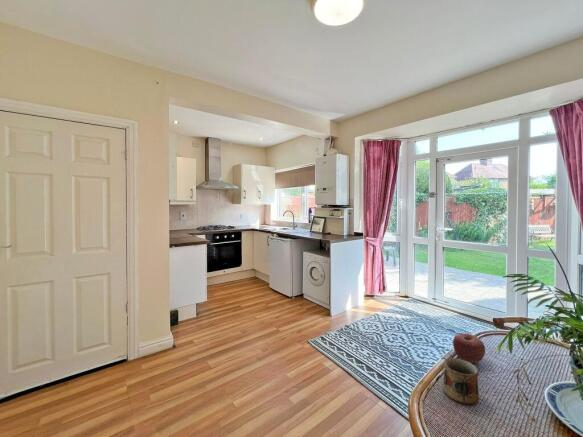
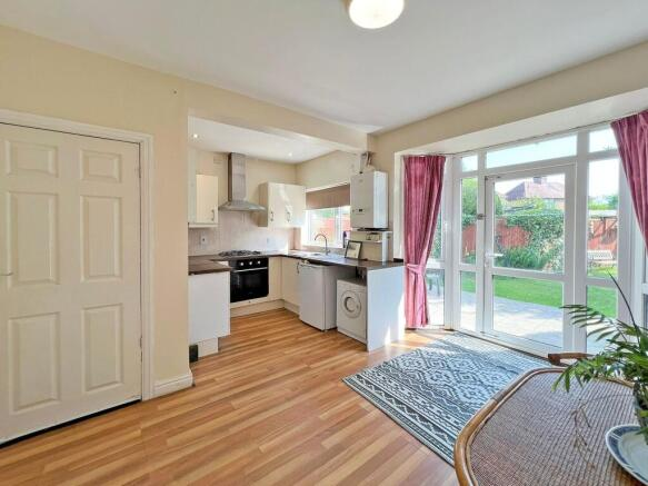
- apple [452,333,486,364]
- mug [442,357,480,406]
